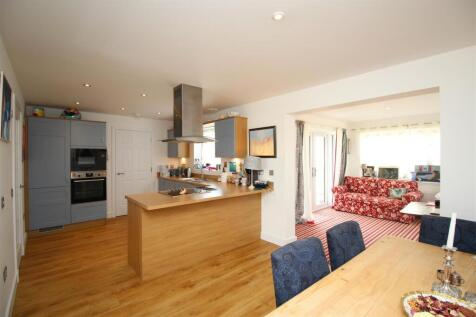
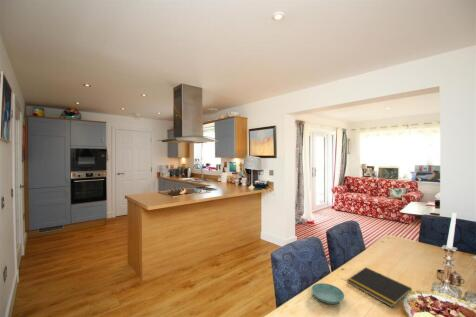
+ saucer [311,282,345,305]
+ notepad [346,266,413,308]
